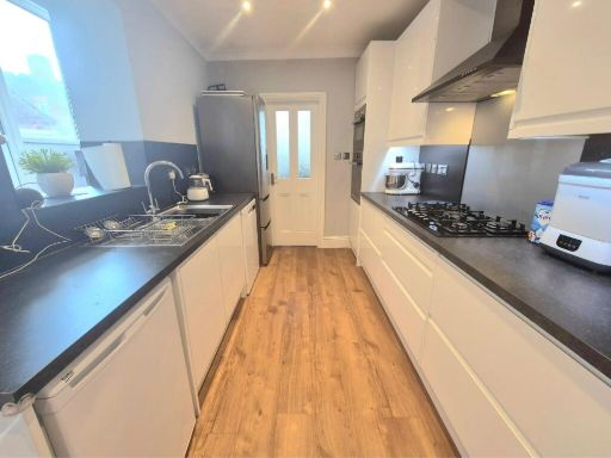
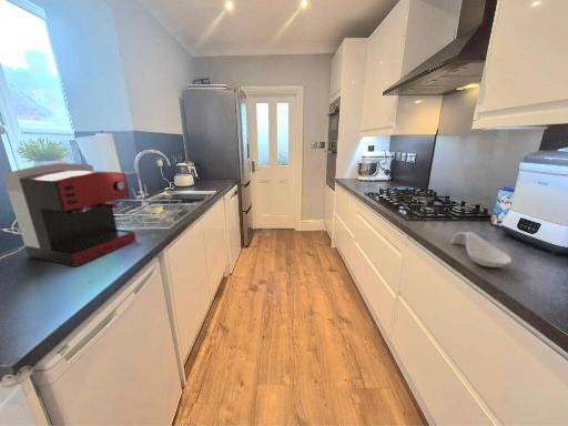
+ spoon rest [449,231,513,268]
+ coffee maker [1,162,138,267]
